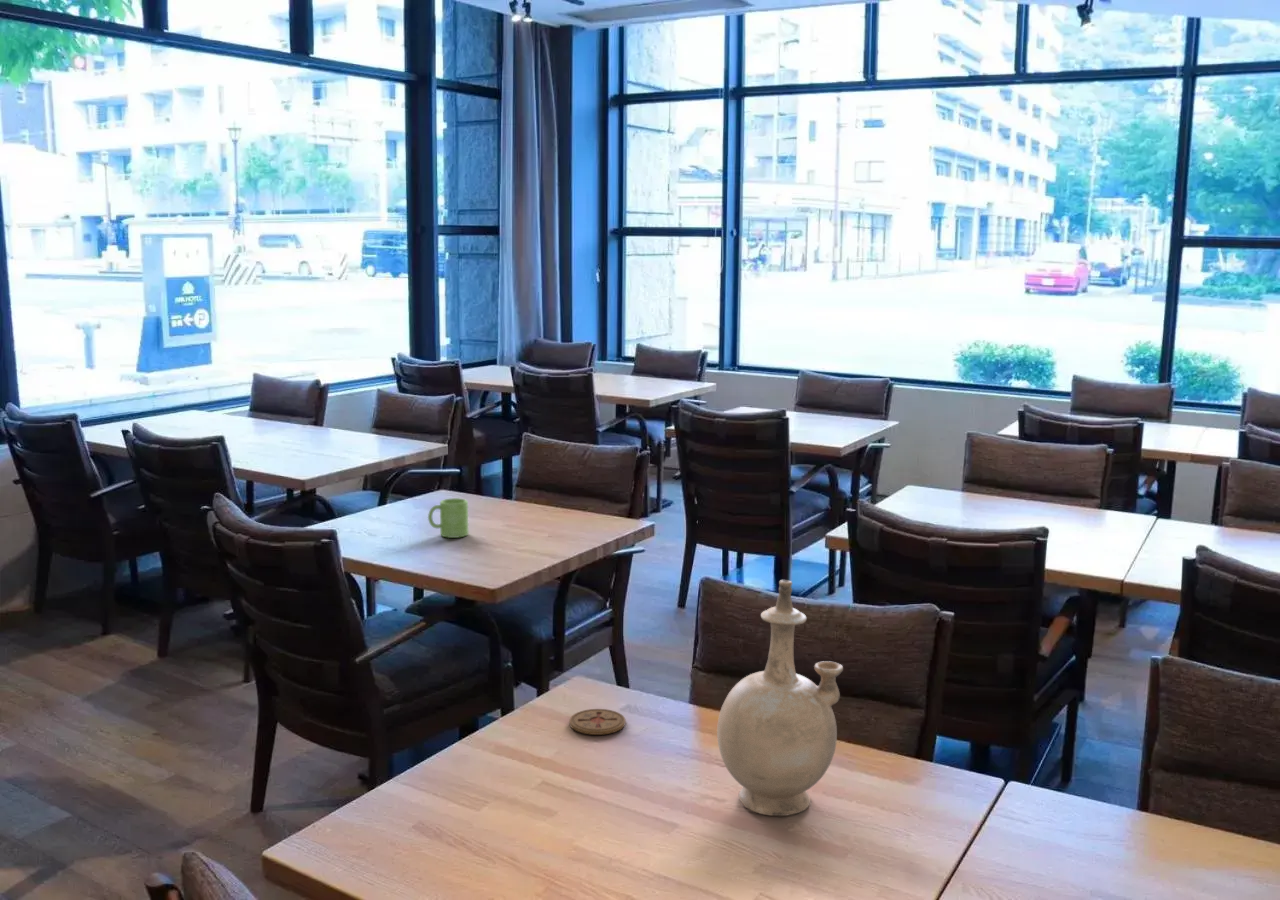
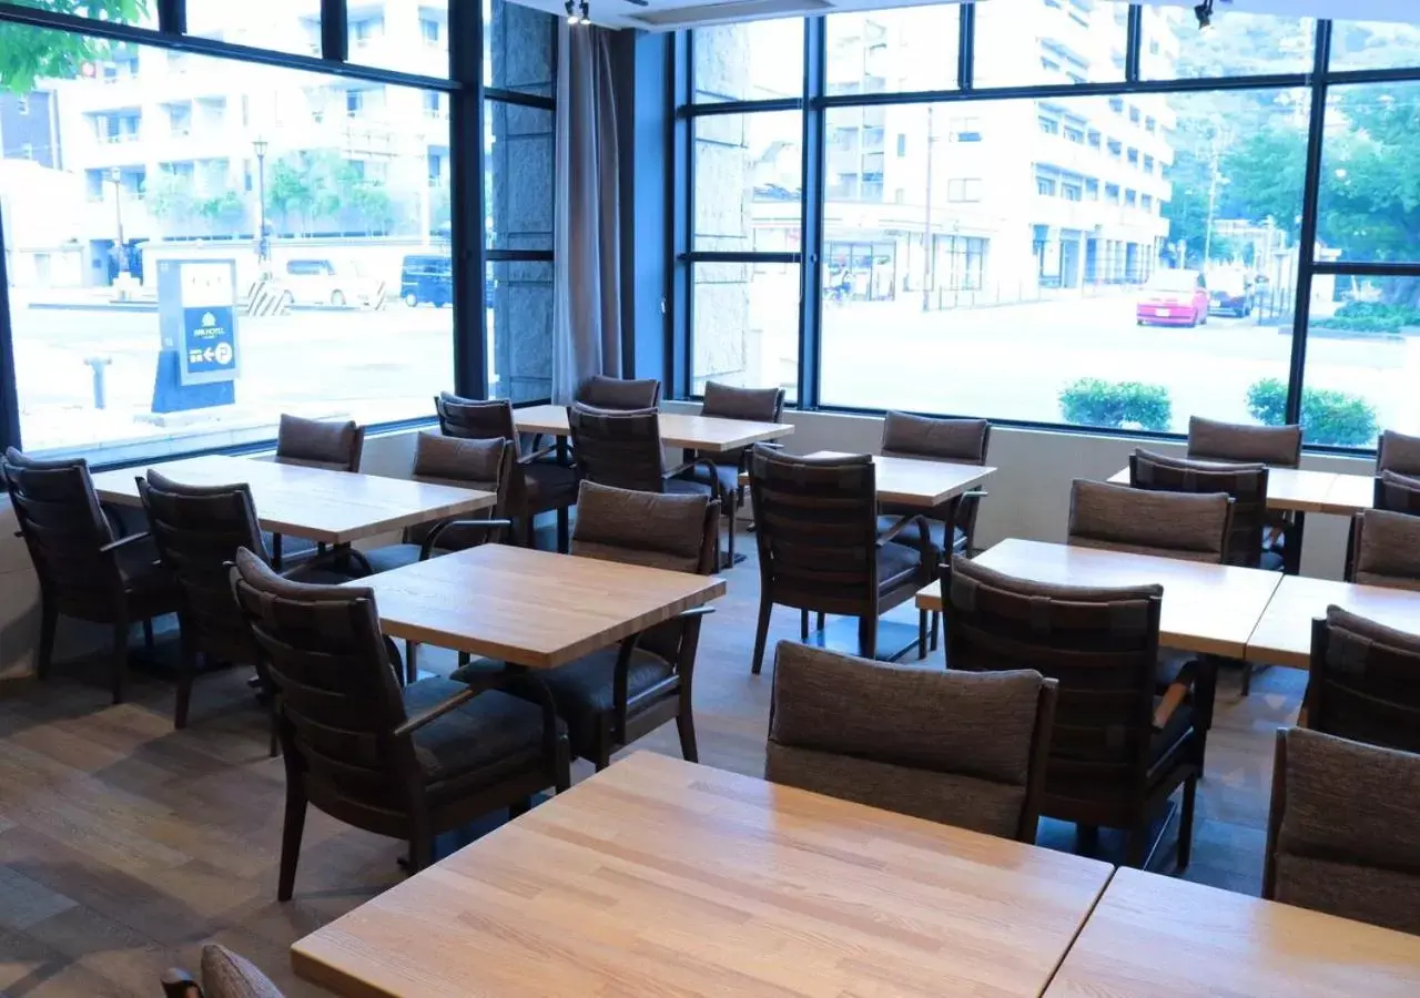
- coaster [568,708,627,736]
- vase [716,579,844,817]
- mug [427,497,470,539]
